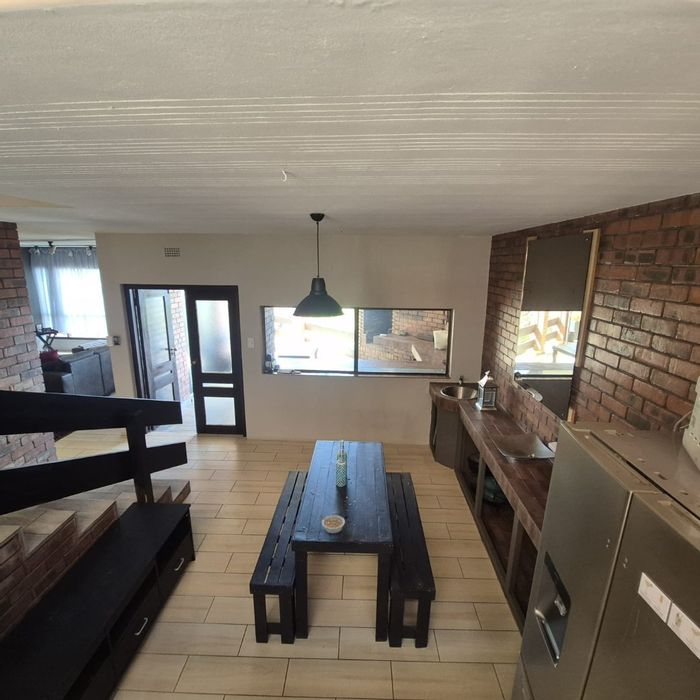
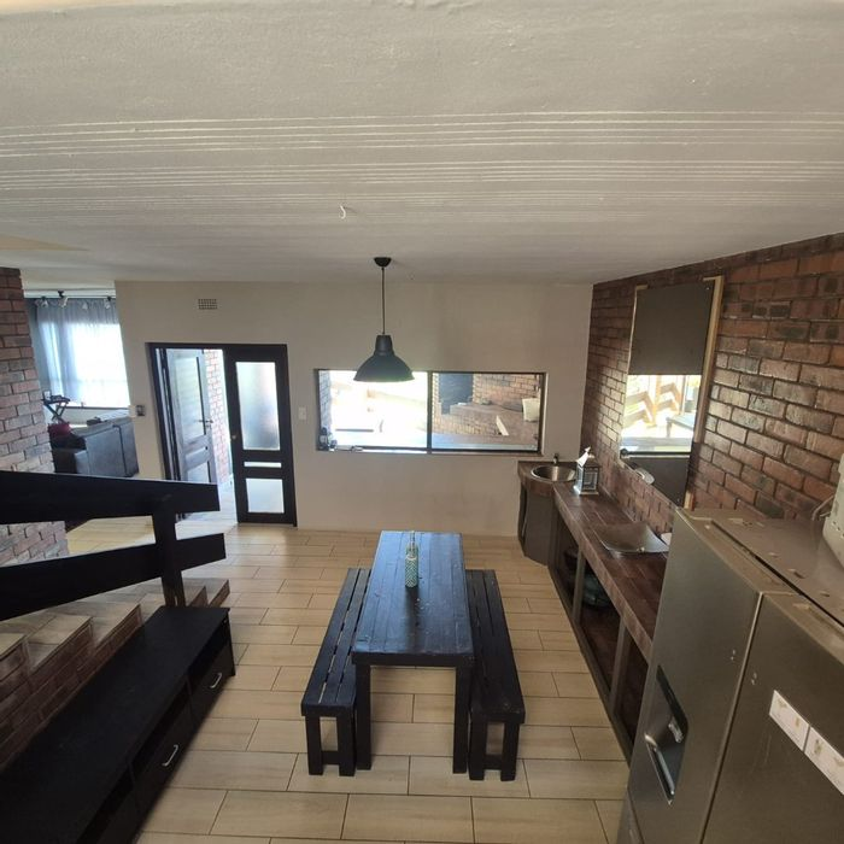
- legume [319,514,346,535]
